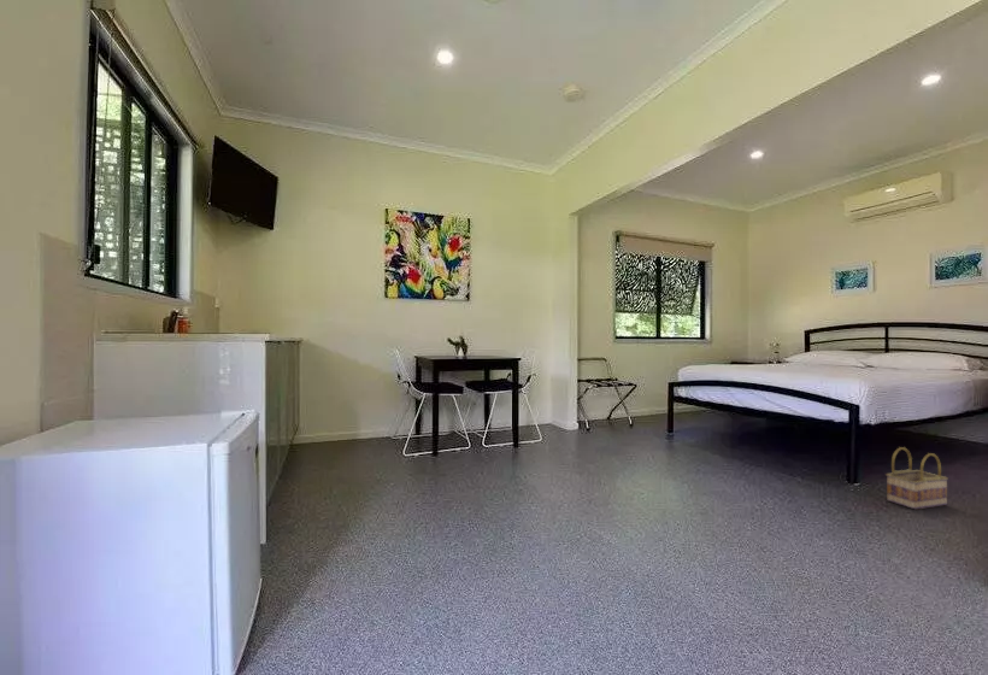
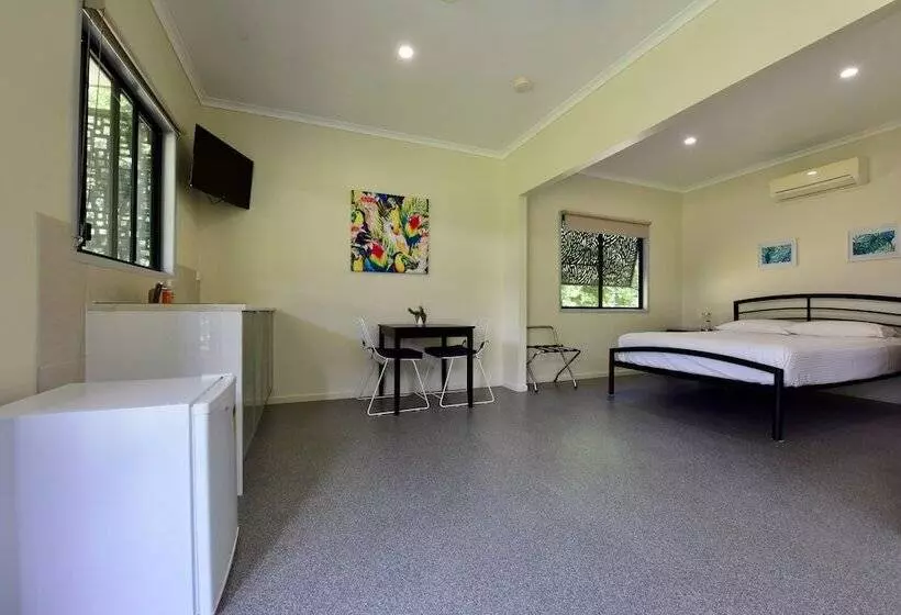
- basket [884,446,949,511]
